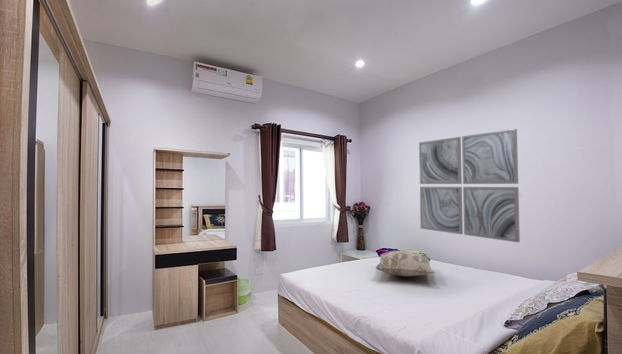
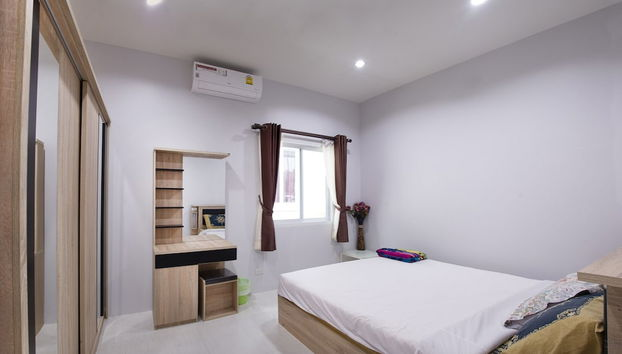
- decorative pillow [375,249,435,278]
- wall art [418,128,521,243]
